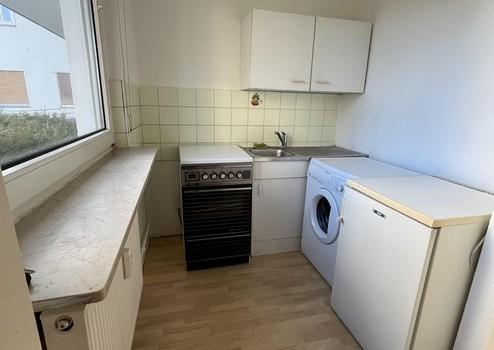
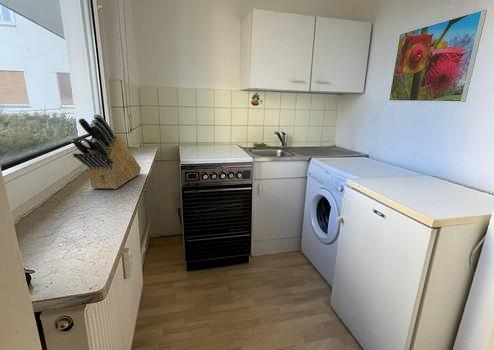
+ knife block [69,113,142,190]
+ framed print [388,9,488,103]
